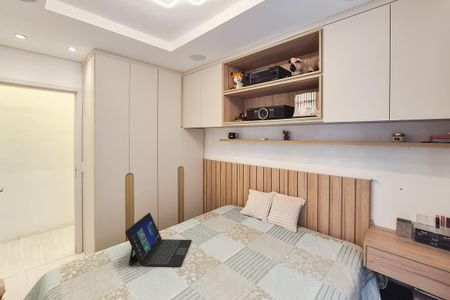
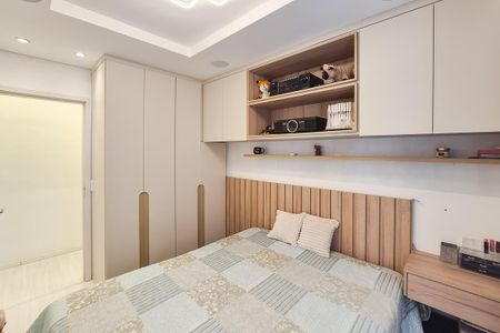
- laptop [124,212,193,268]
